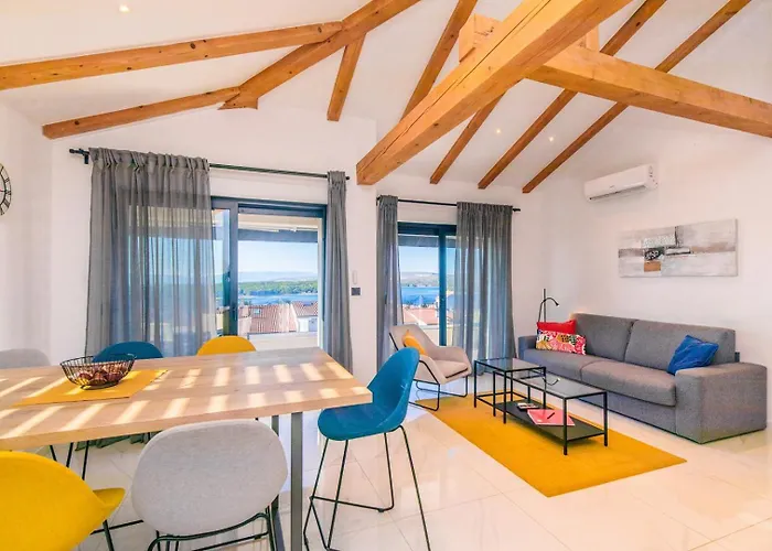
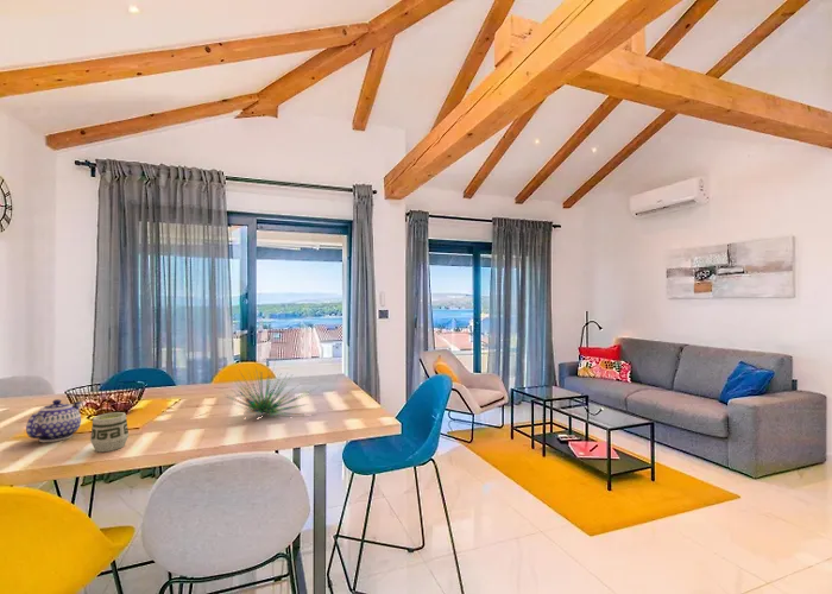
+ plant [223,349,319,421]
+ teapot [25,398,83,443]
+ cup [89,411,130,453]
